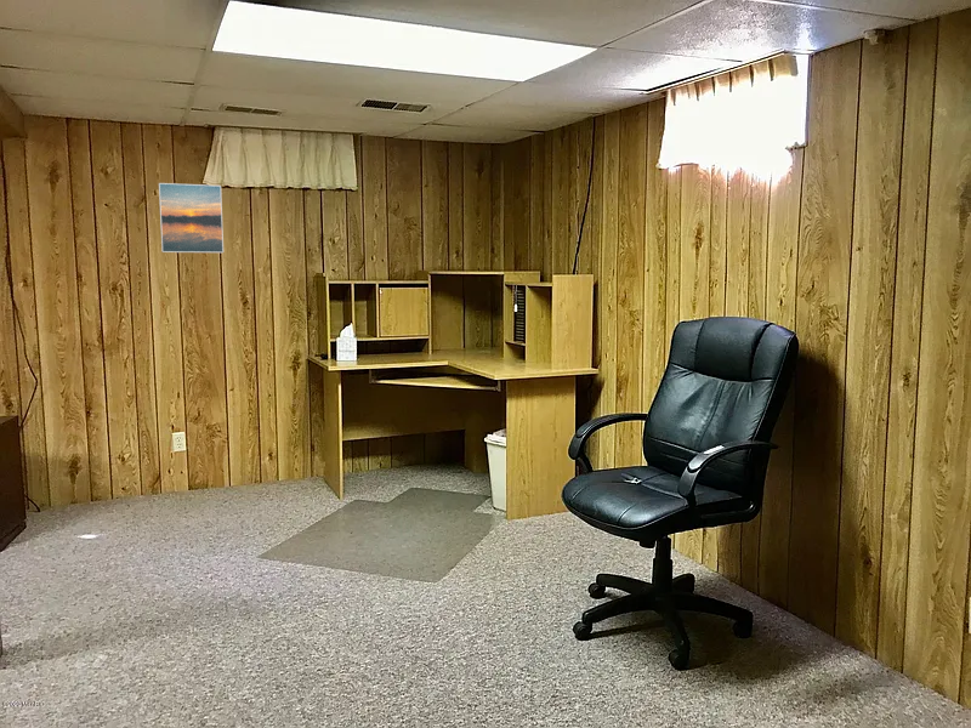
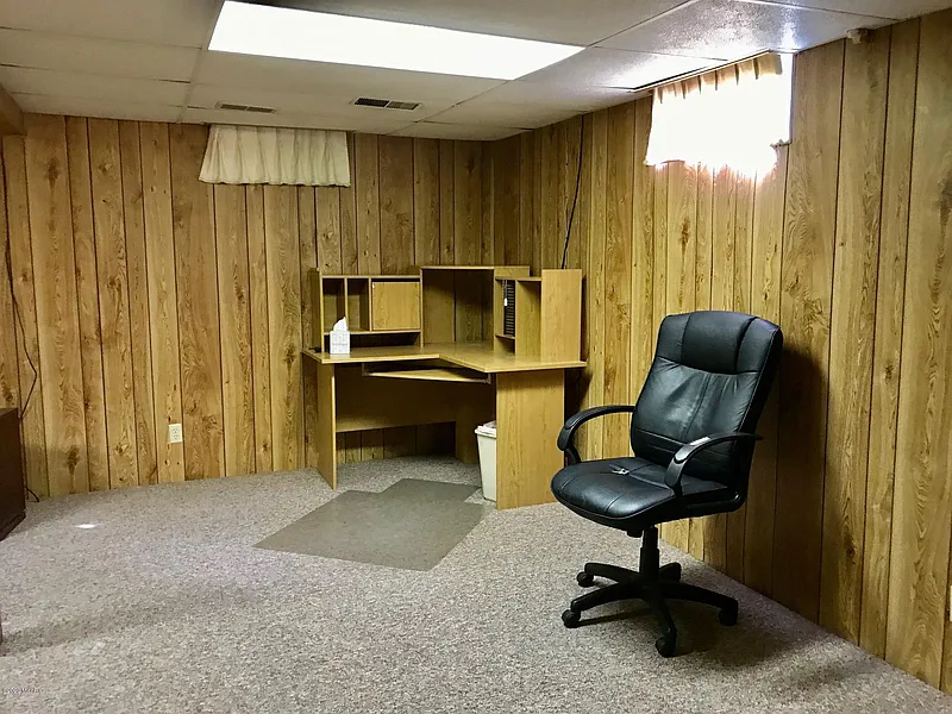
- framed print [158,182,225,254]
